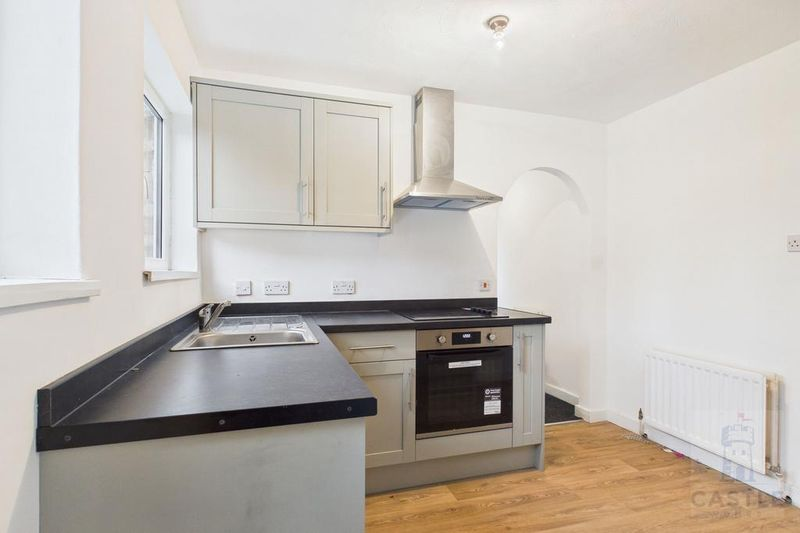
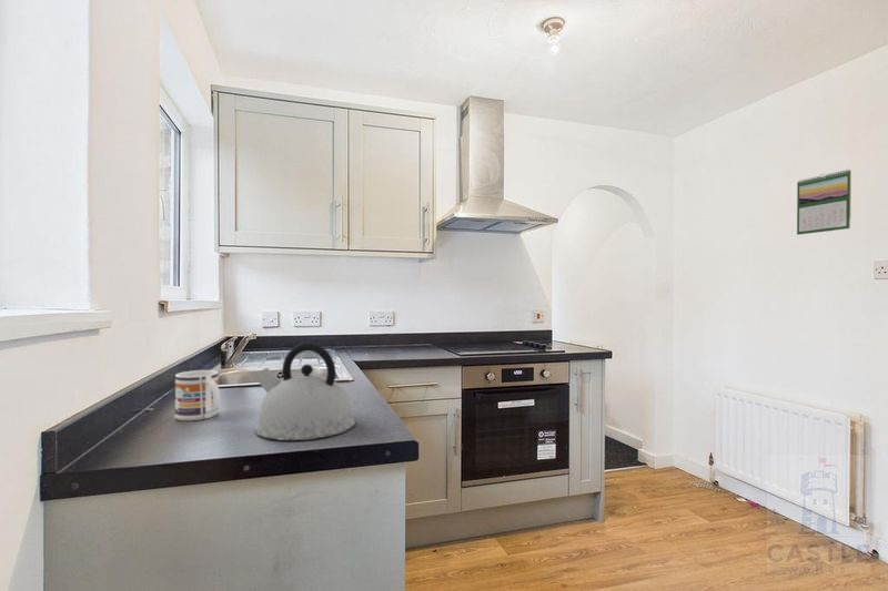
+ mug [174,369,221,421]
+ calendar [796,169,852,236]
+ kettle [254,342,356,441]
